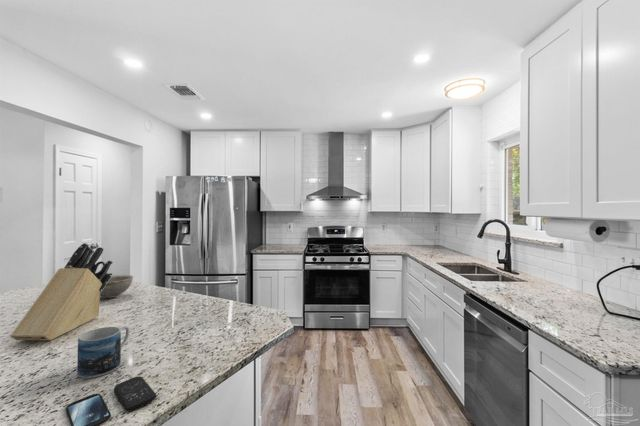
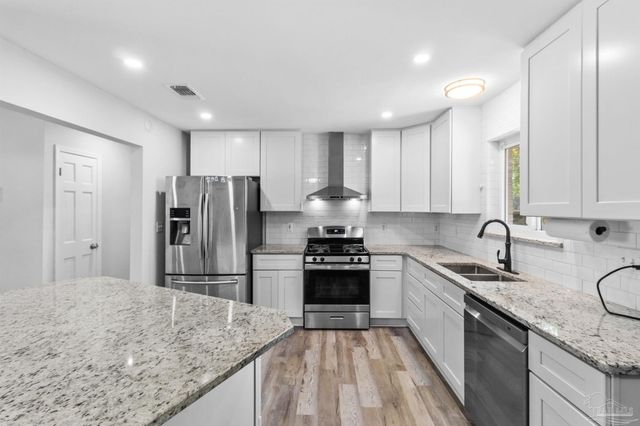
- bowl [100,274,135,299]
- smartphone [65,376,157,426]
- mug [76,324,131,379]
- knife block [9,242,114,341]
